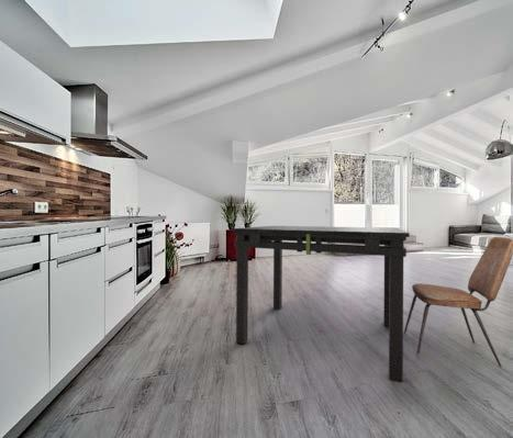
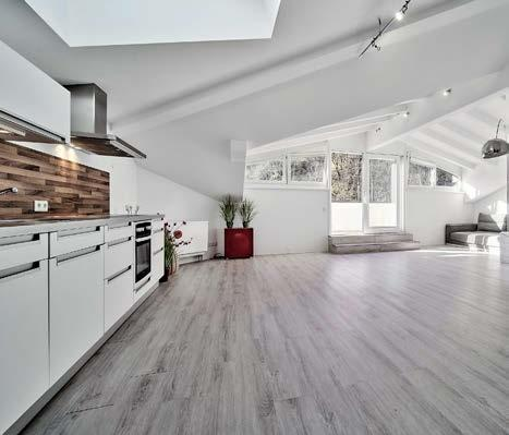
- dining chair [403,236,513,369]
- dining table [231,225,411,383]
